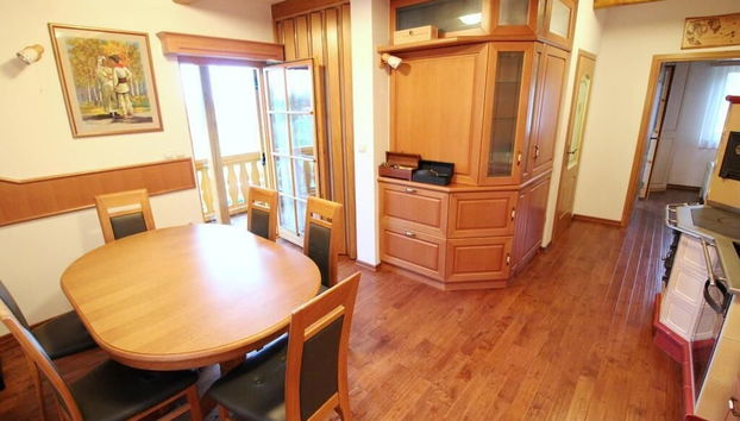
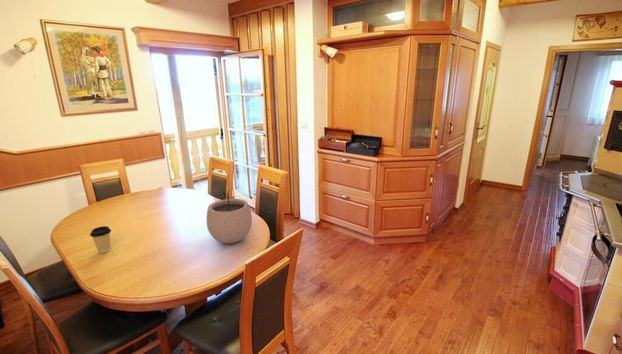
+ plant pot [206,189,253,244]
+ coffee cup [89,225,112,254]
